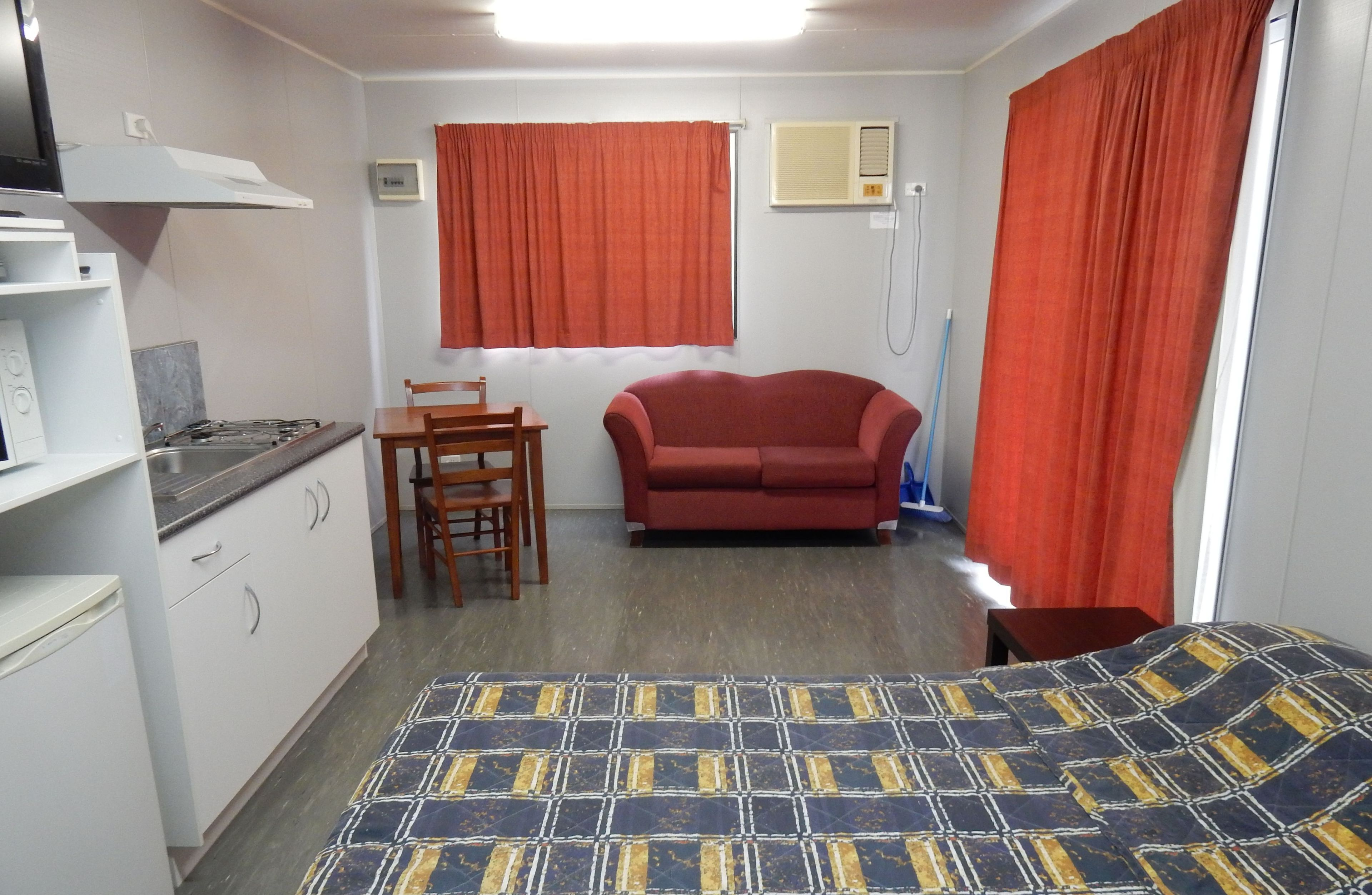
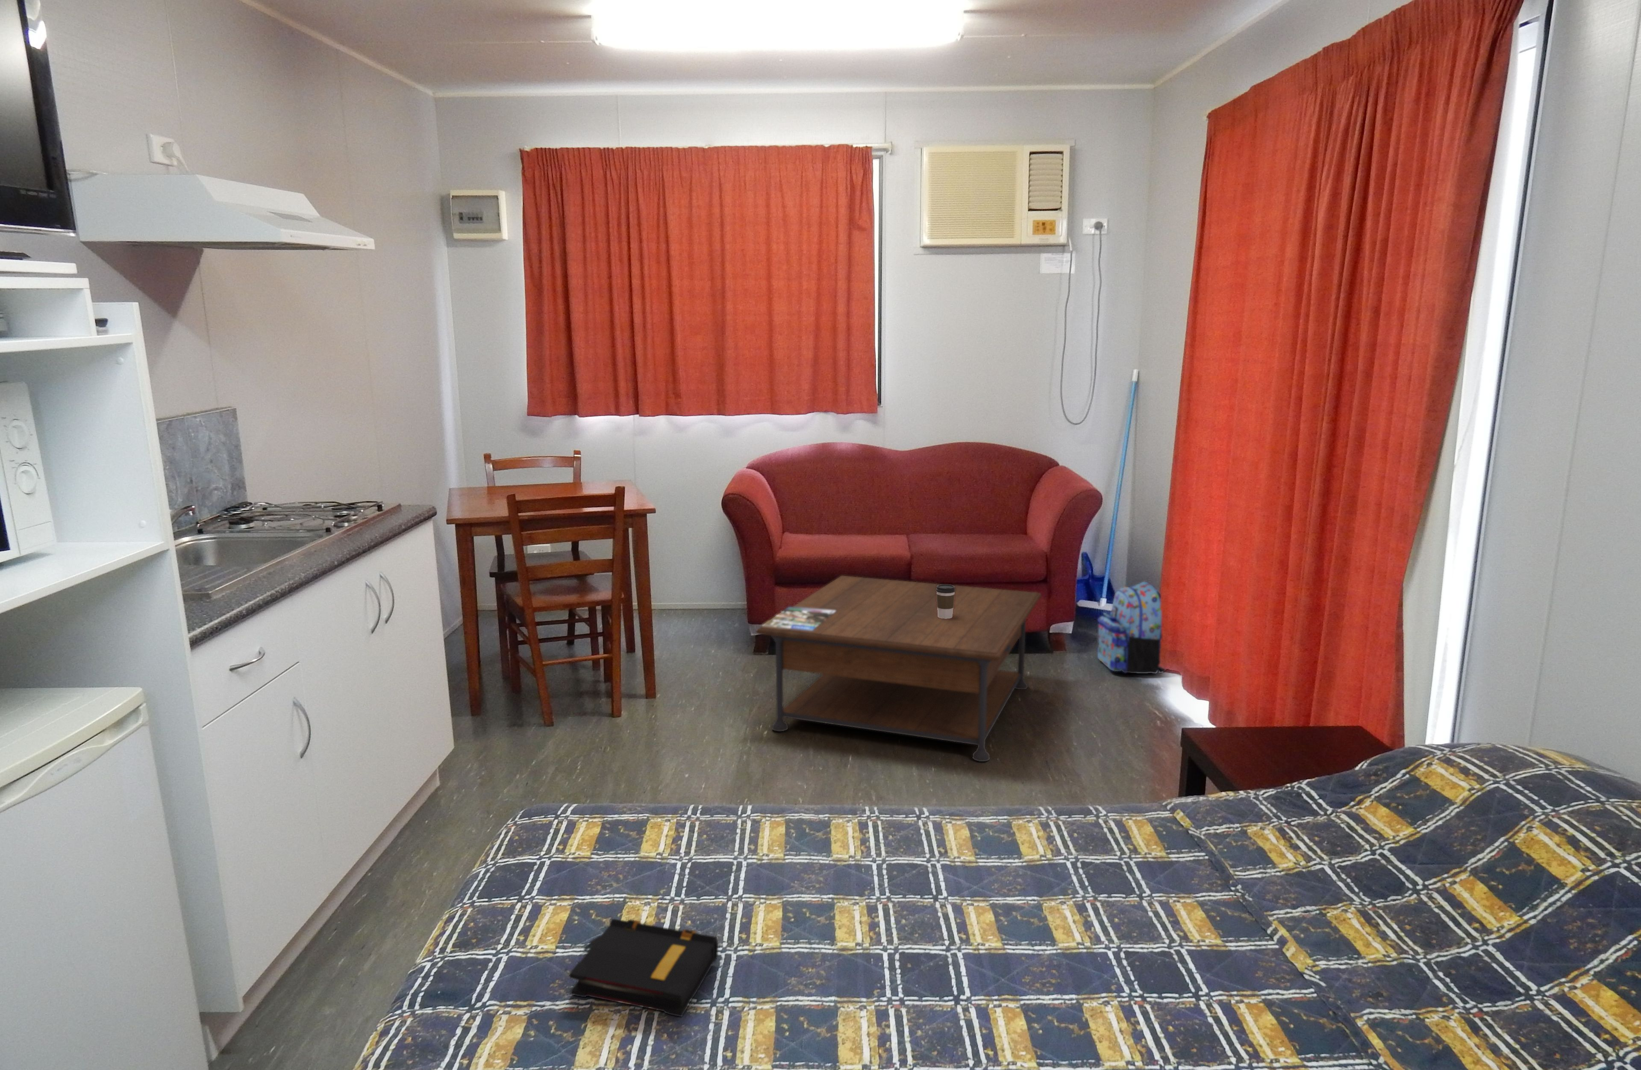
+ backpack [1097,581,1166,674]
+ book [568,918,719,1017]
+ magazine [762,606,836,631]
+ coffee table [756,575,1042,762]
+ coffee cup [935,583,956,619]
